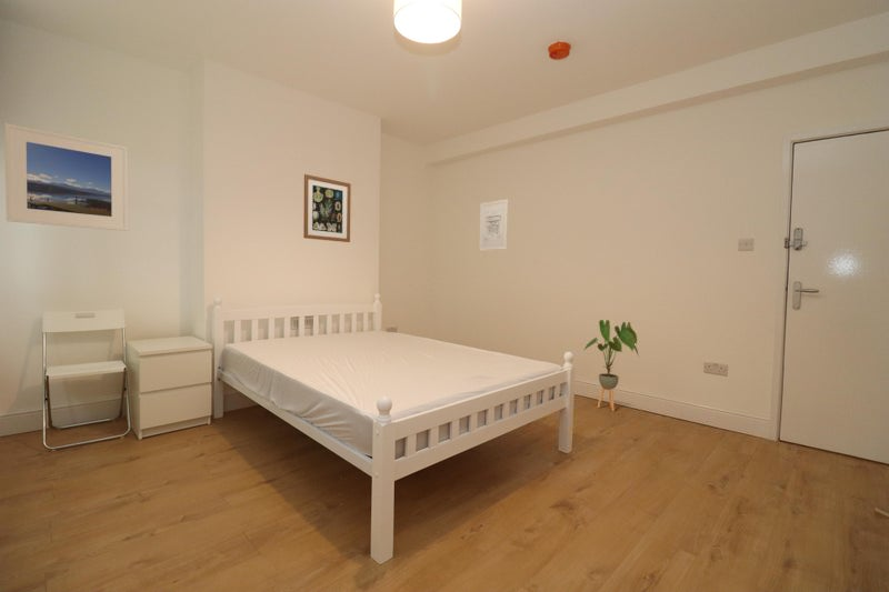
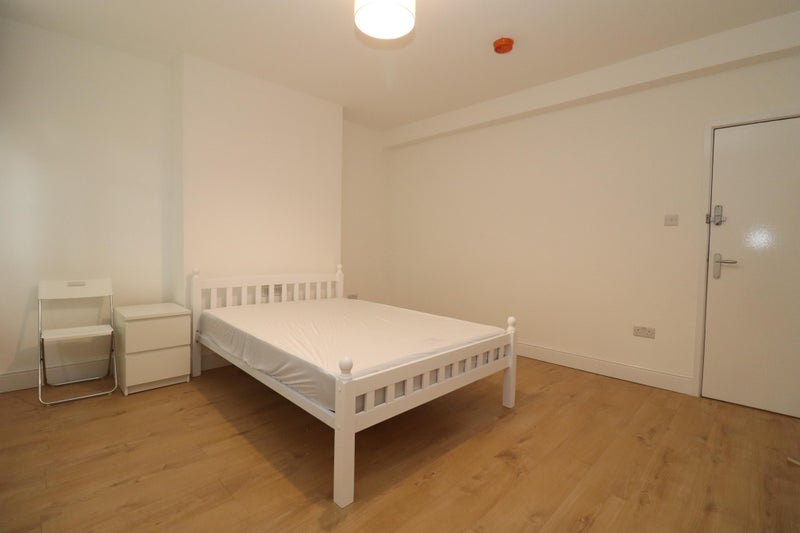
- wall art [478,198,509,252]
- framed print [3,122,129,232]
- house plant [583,319,640,412]
- wall art [302,173,352,243]
